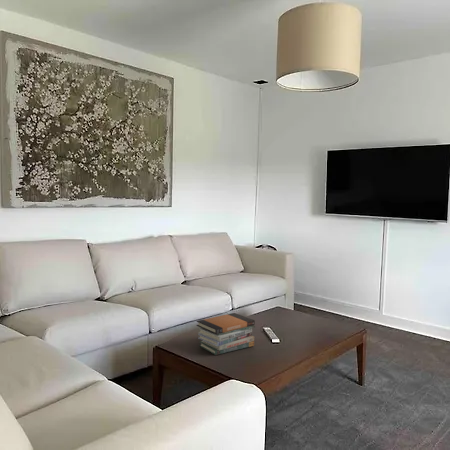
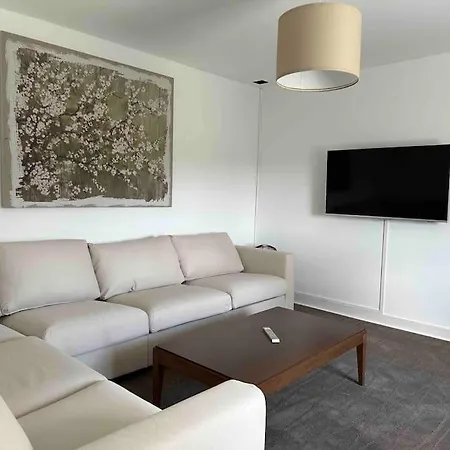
- book stack [195,312,256,356]
